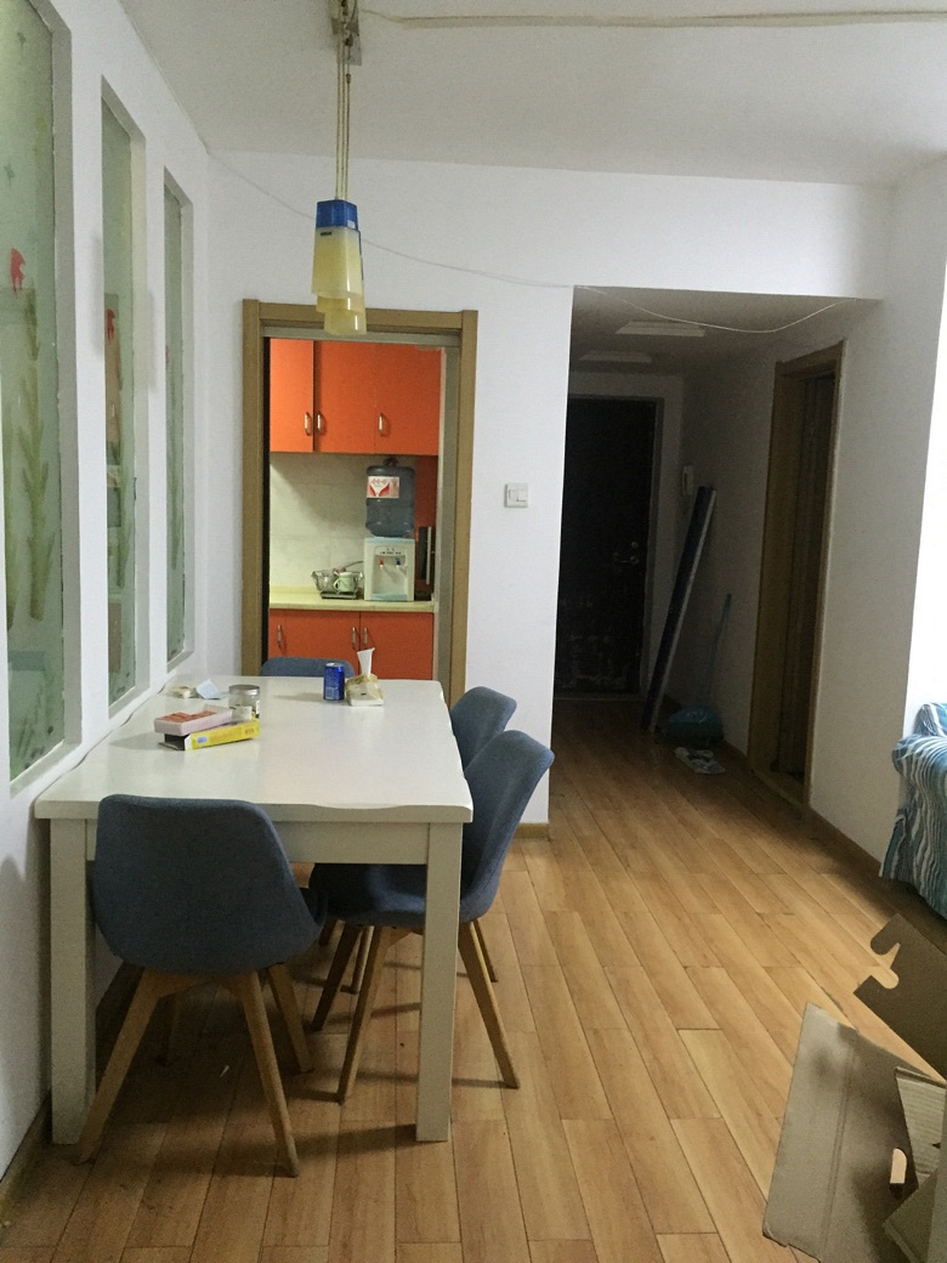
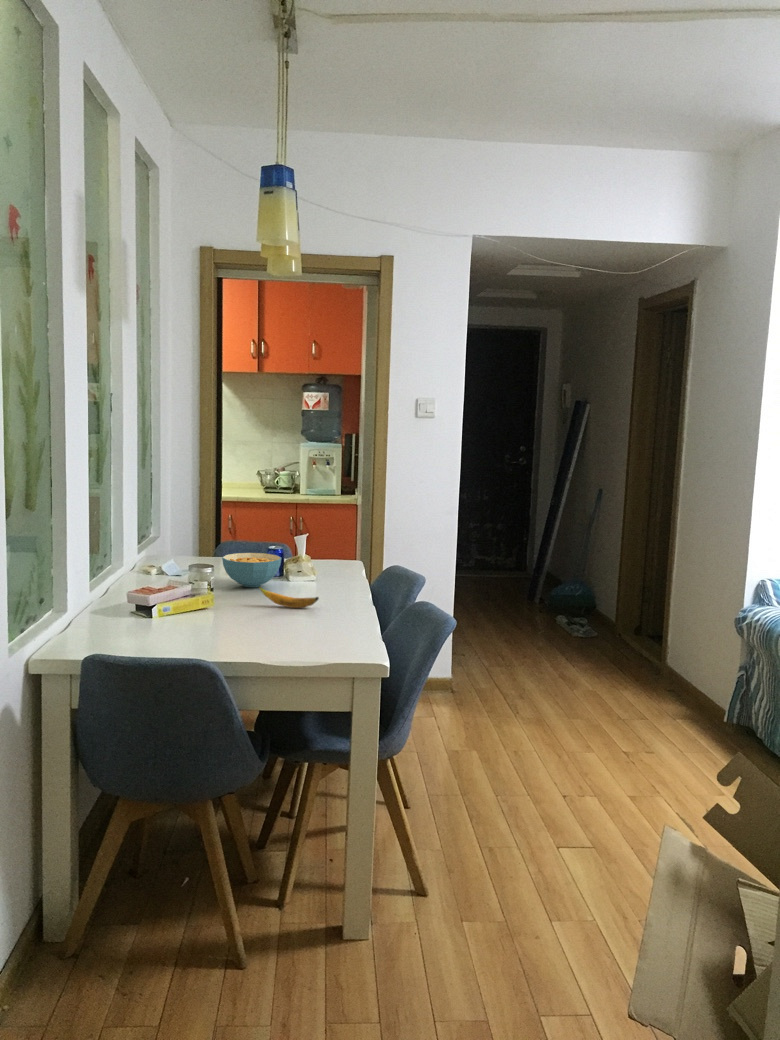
+ cereal bowl [221,552,282,588]
+ banana [258,586,320,609]
